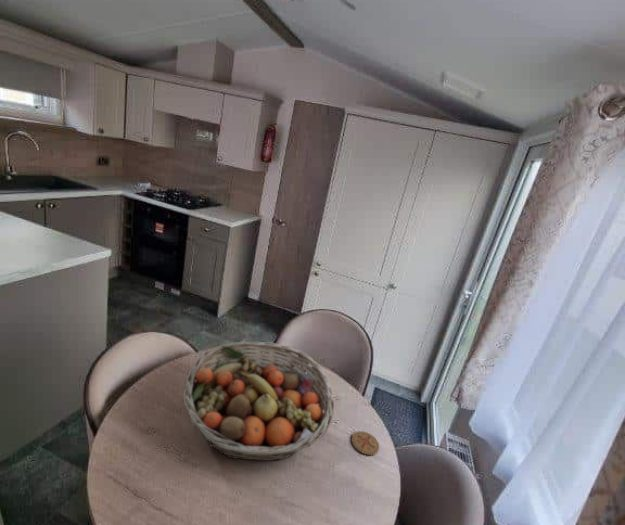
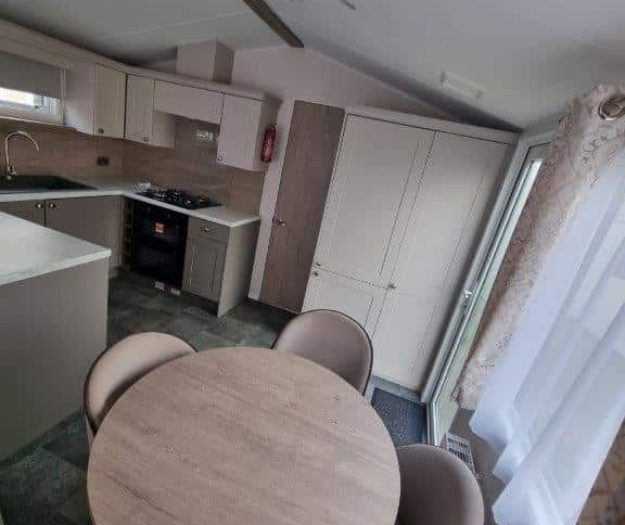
- fruit basket [182,340,335,462]
- coaster [351,430,380,456]
